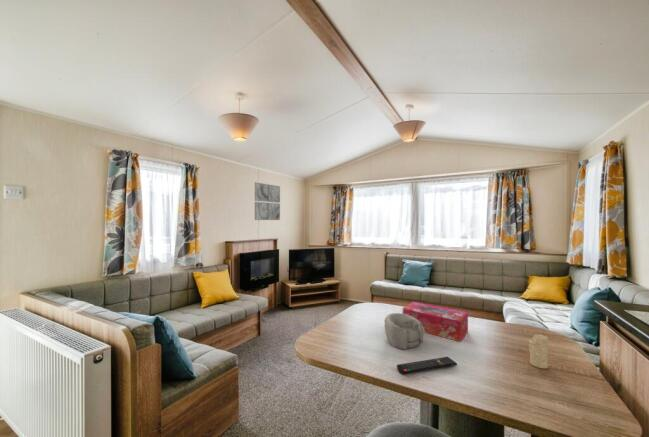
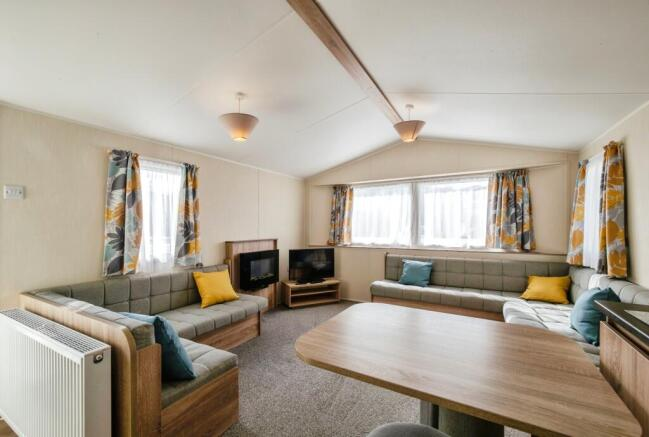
- decorative bowl [383,312,424,351]
- remote control [396,356,458,375]
- tissue box [402,301,469,343]
- candle [528,333,550,370]
- wall art [254,181,281,221]
